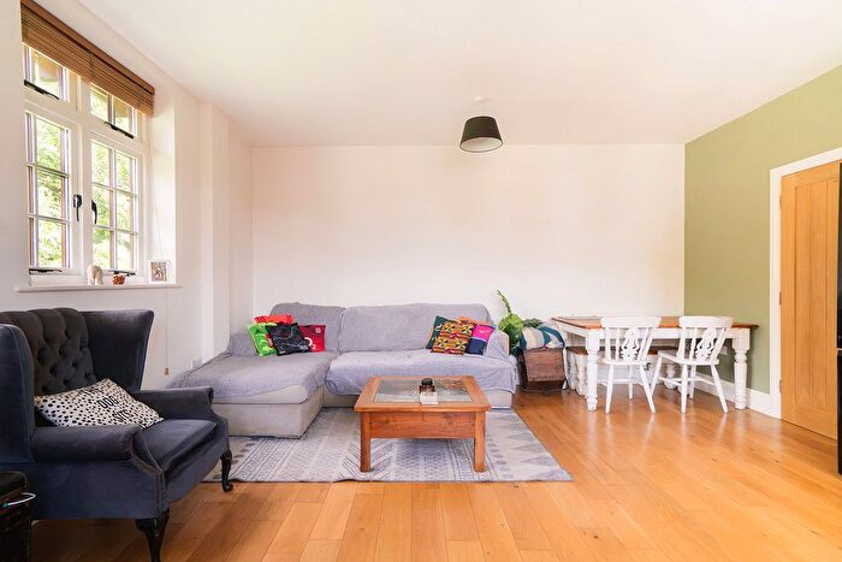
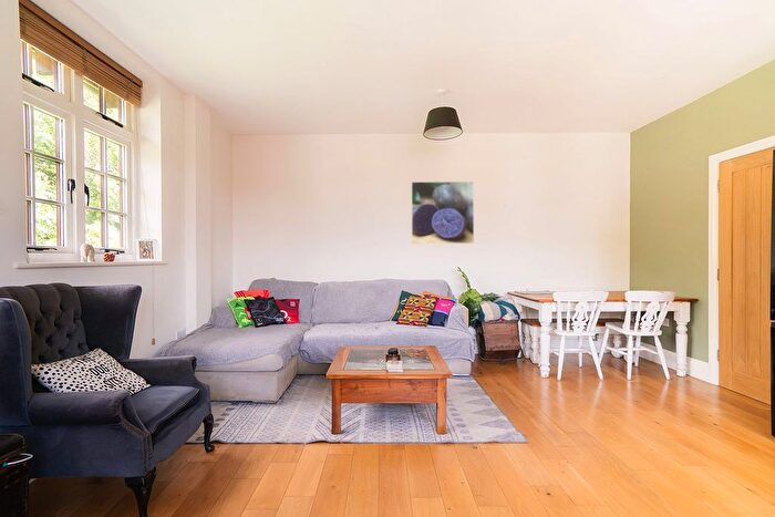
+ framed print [411,180,475,245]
